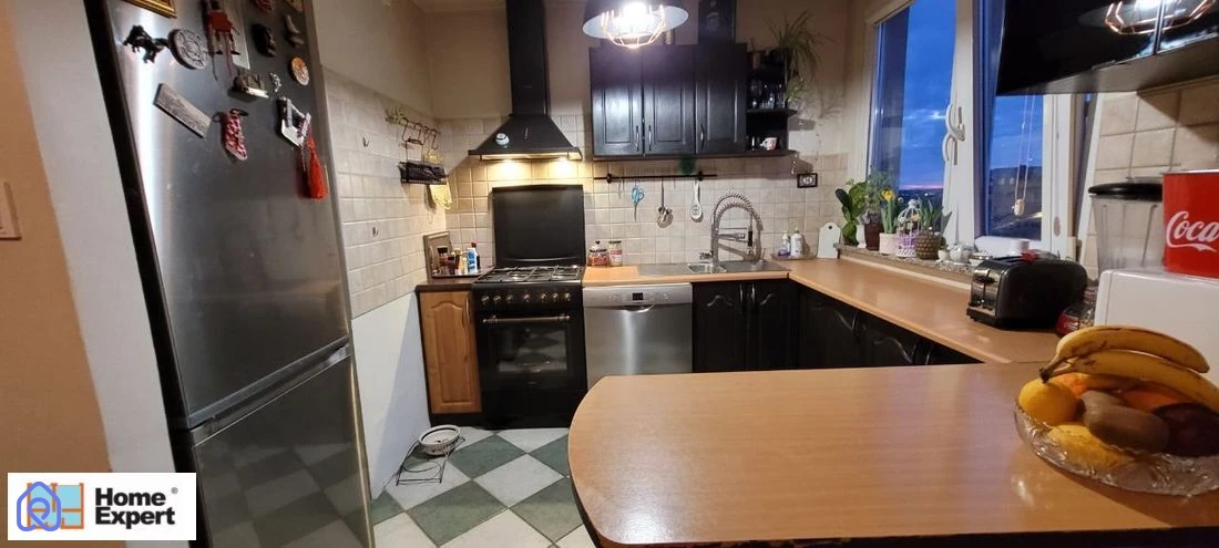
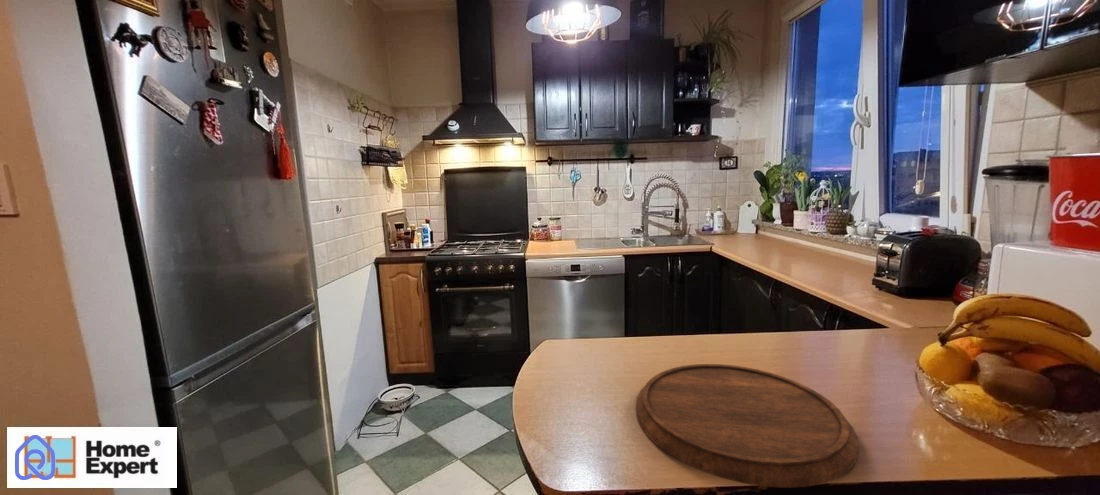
+ cutting board [634,363,860,489]
